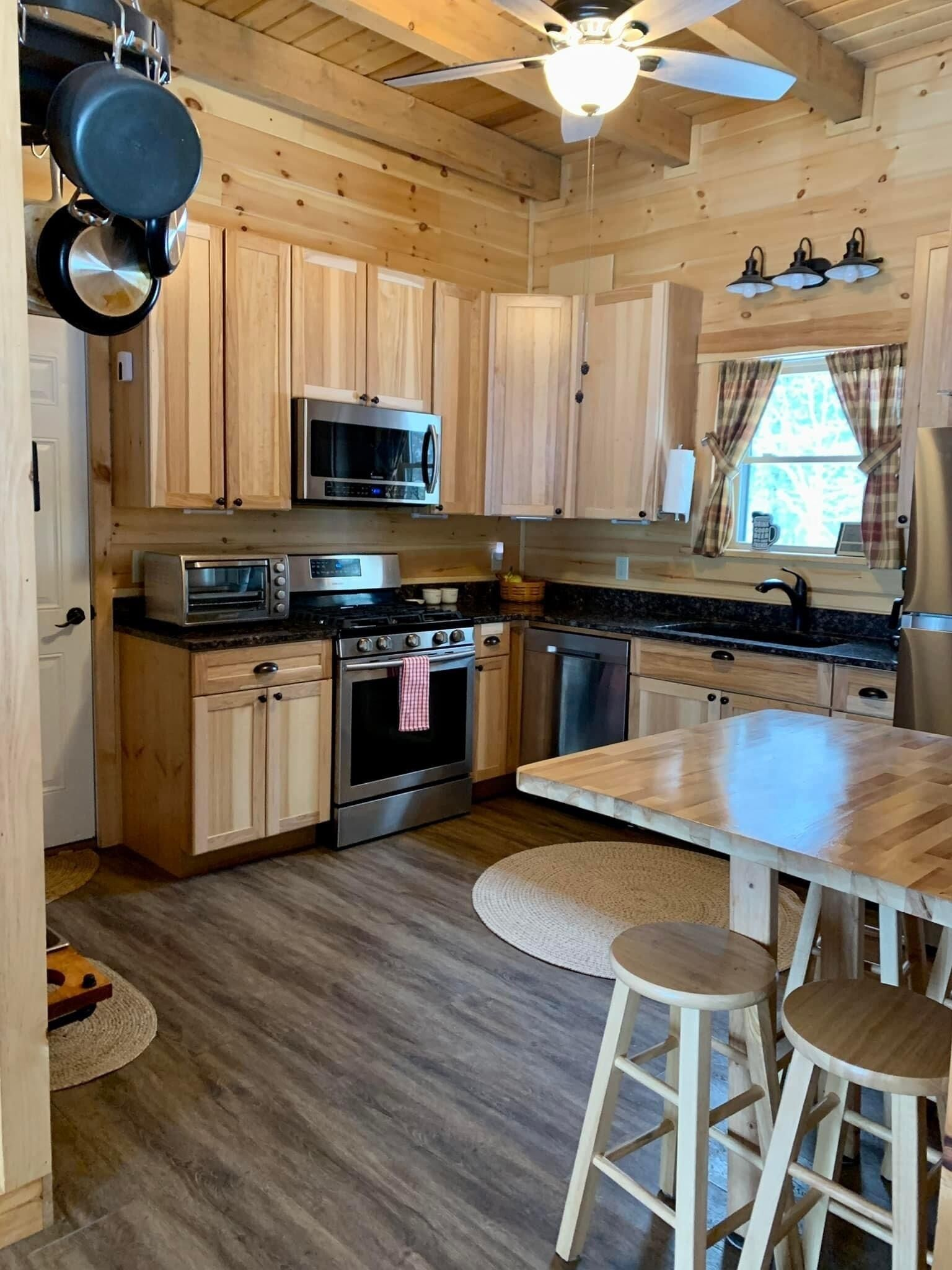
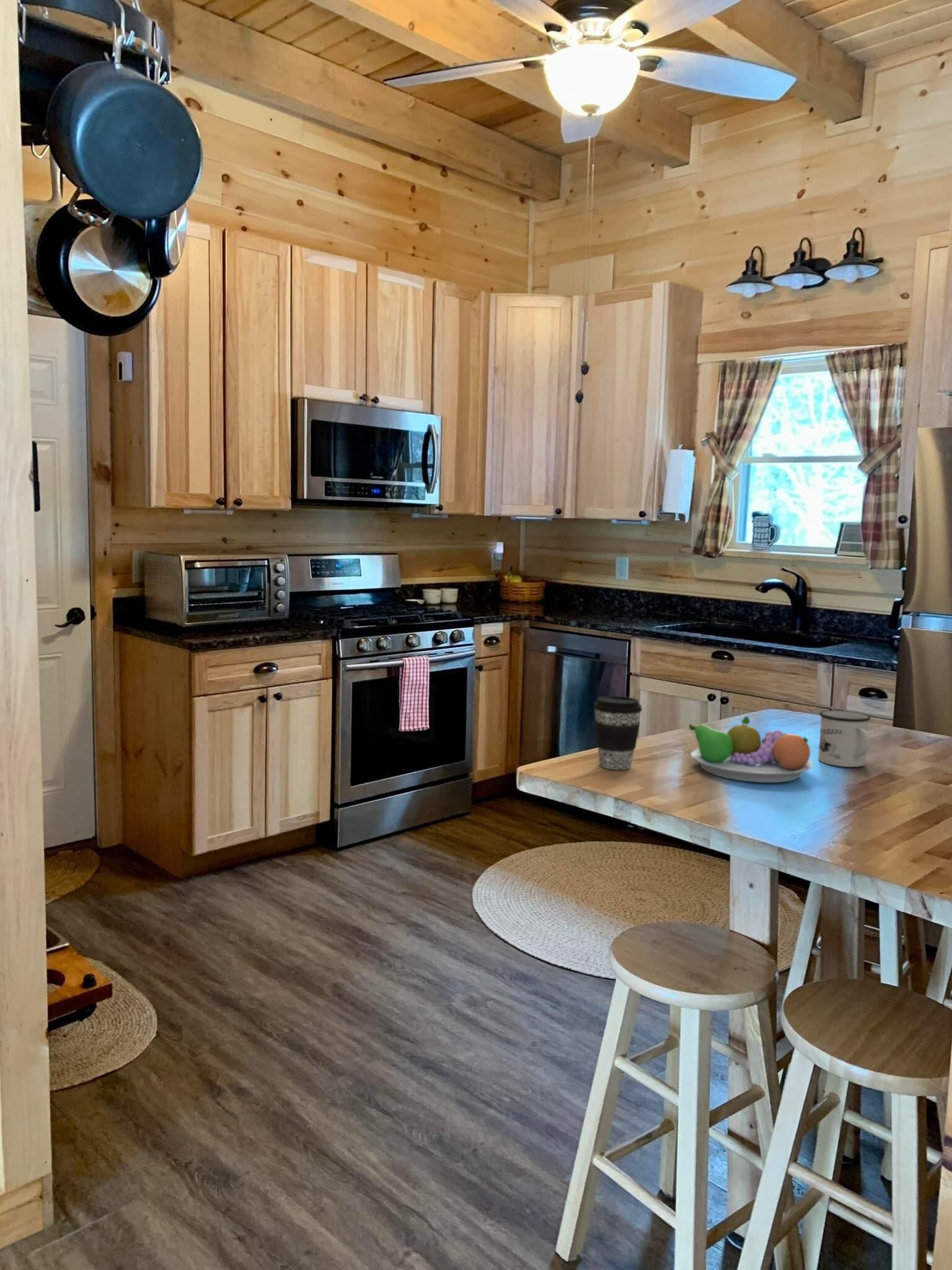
+ mug [818,709,871,768]
+ coffee cup [593,695,643,770]
+ fruit bowl [689,716,814,783]
